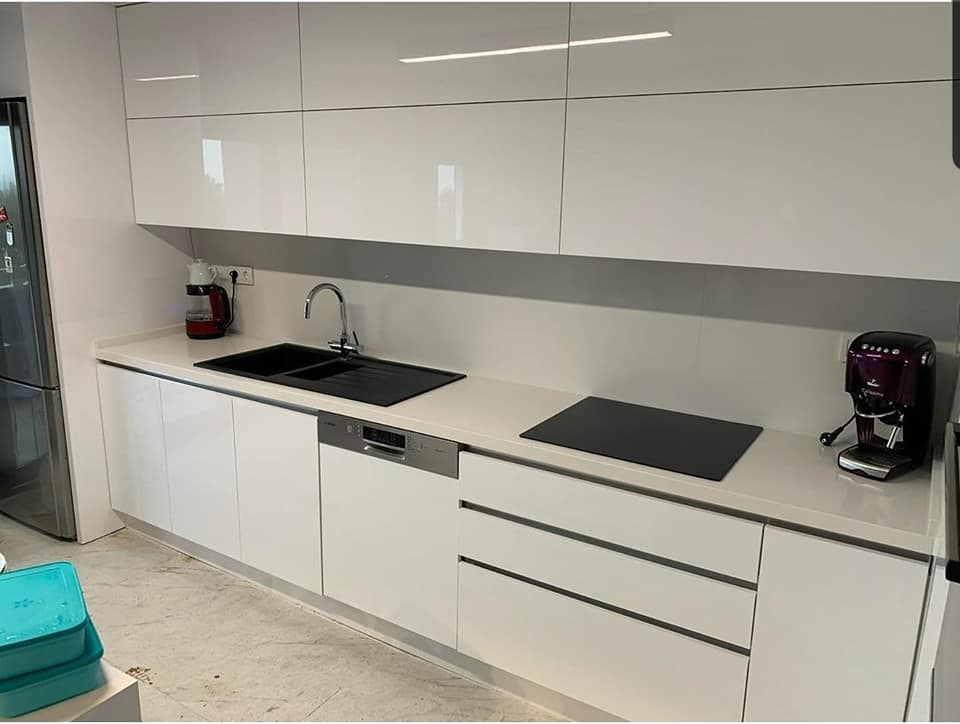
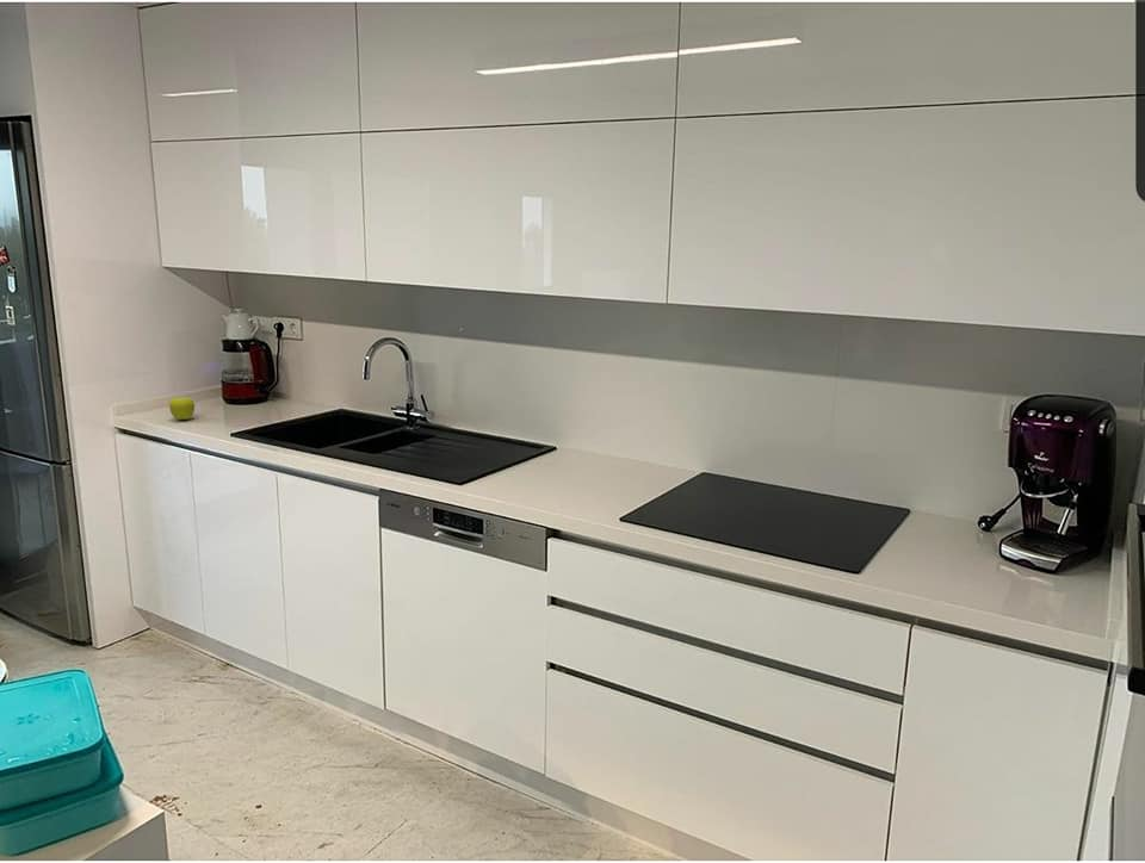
+ fruit [168,396,196,421]
